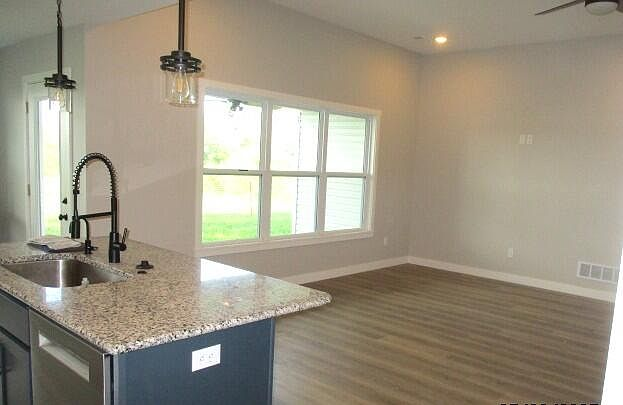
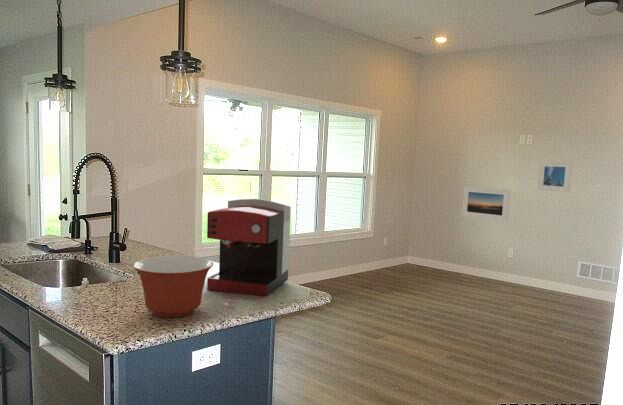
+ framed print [536,160,573,193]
+ coffee maker [206,198,292,298]
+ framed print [461,186,511,222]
+ mixing bowl [132,255,214,318]
